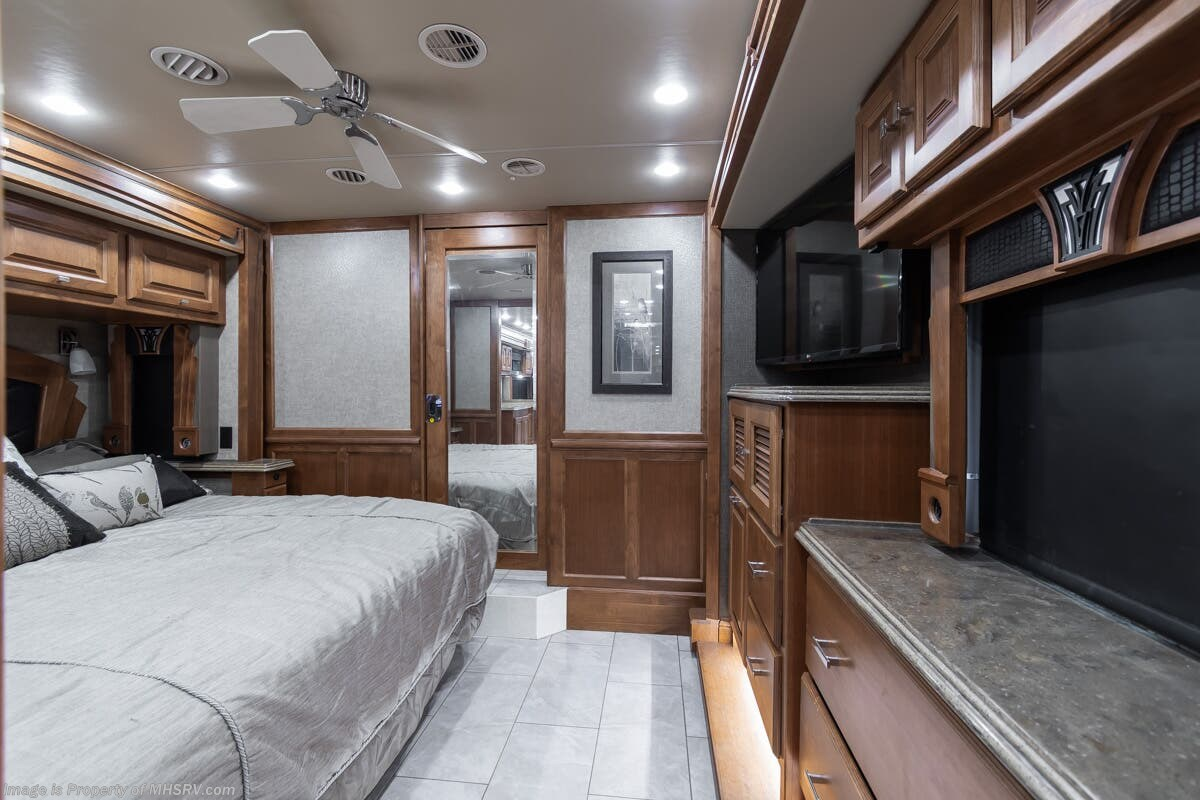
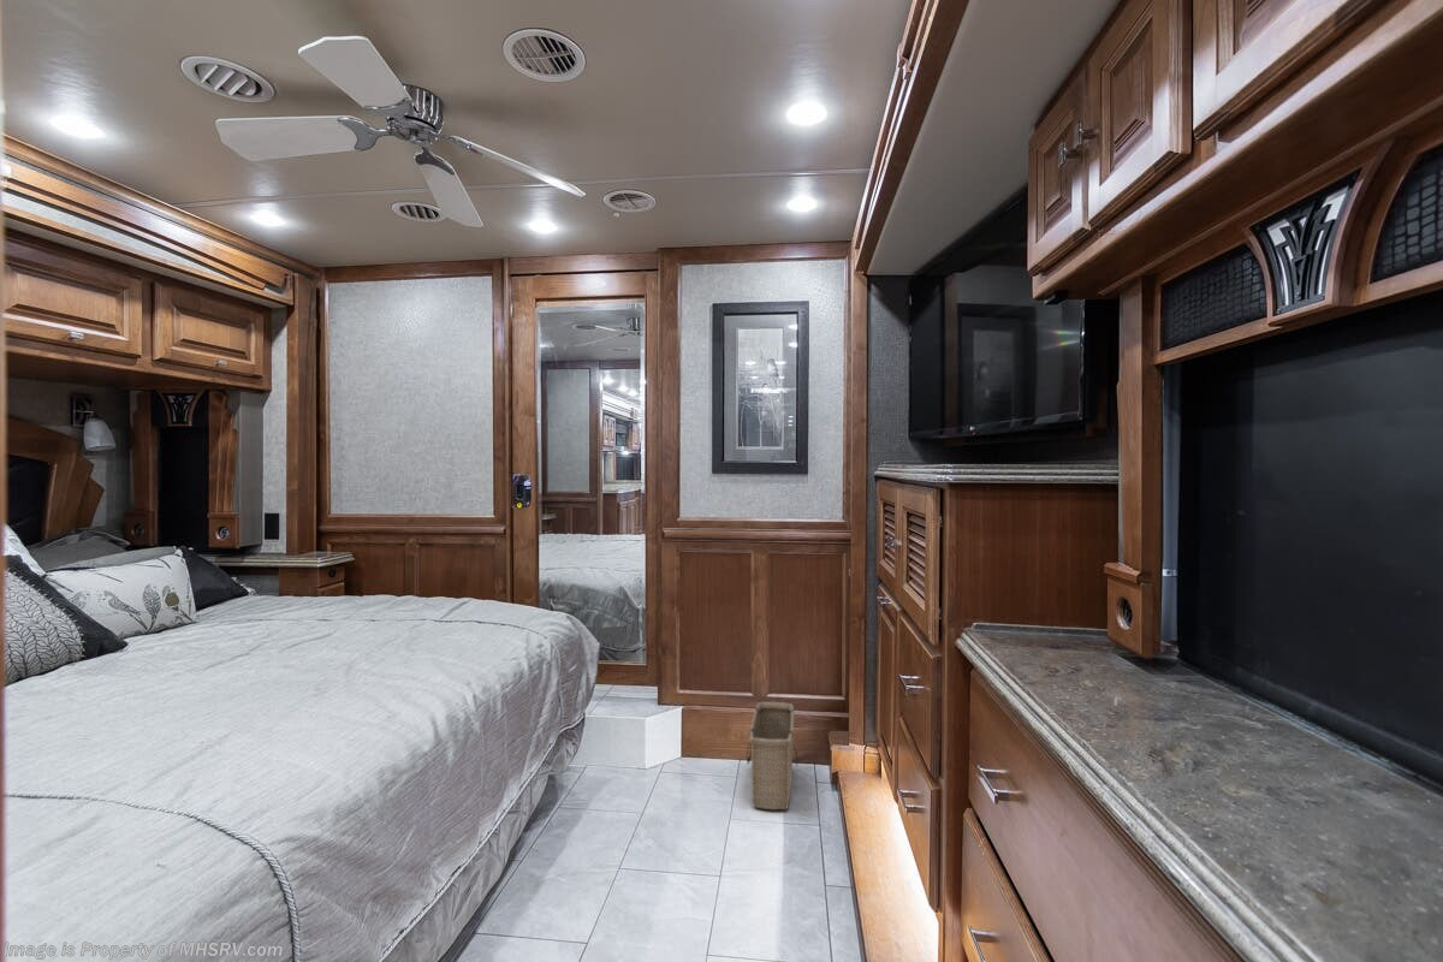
+ basket [746,701,800,810]
